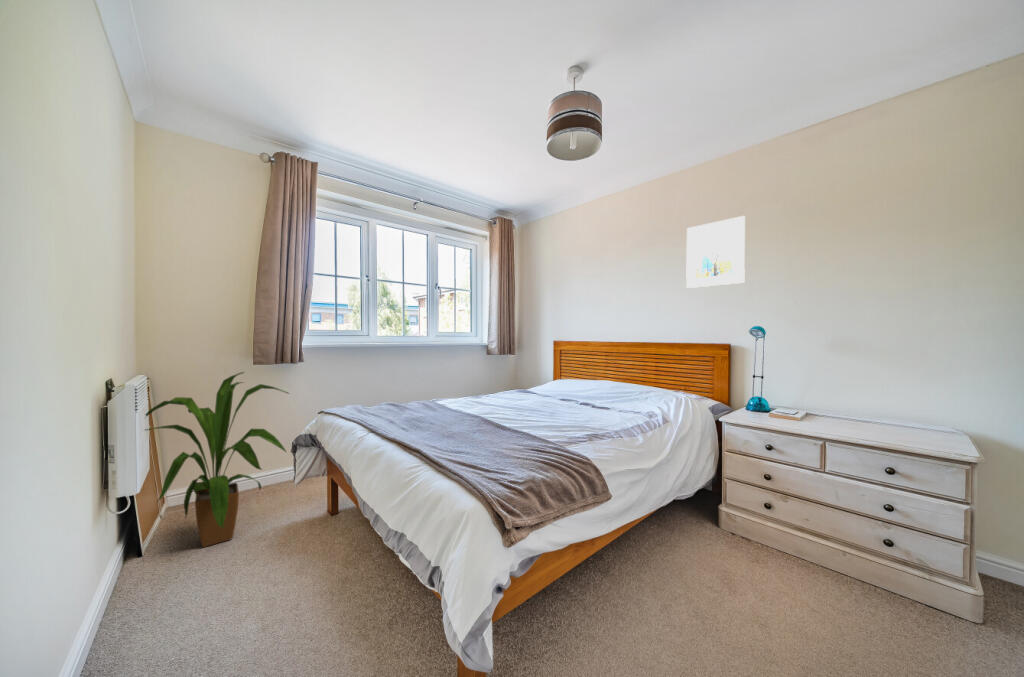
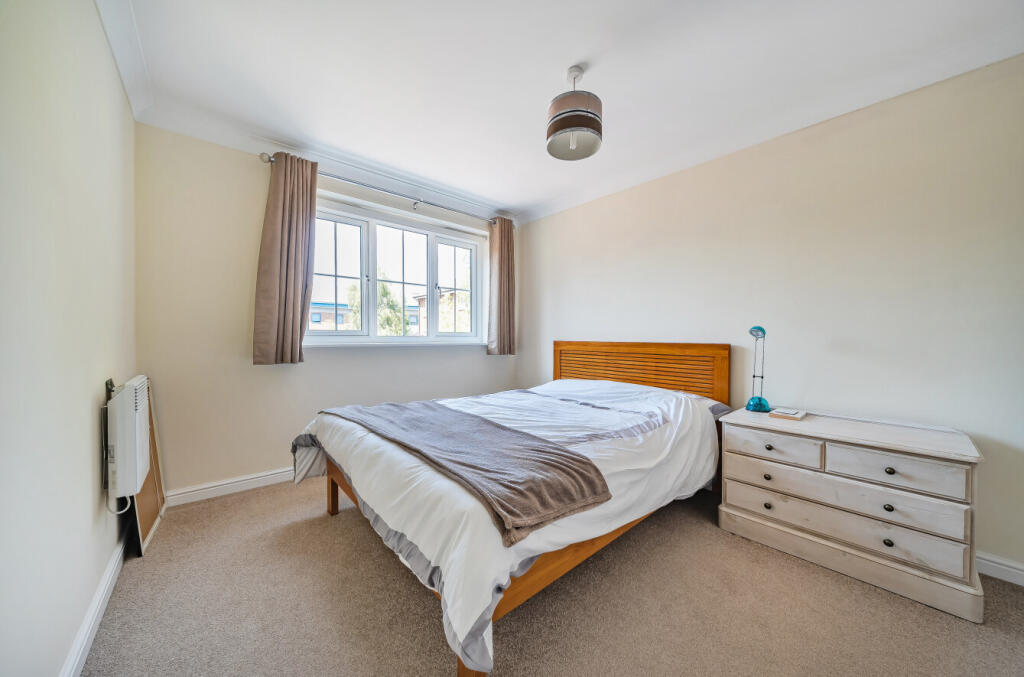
- house plant [144,371,290,548]
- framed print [685,215,746,289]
